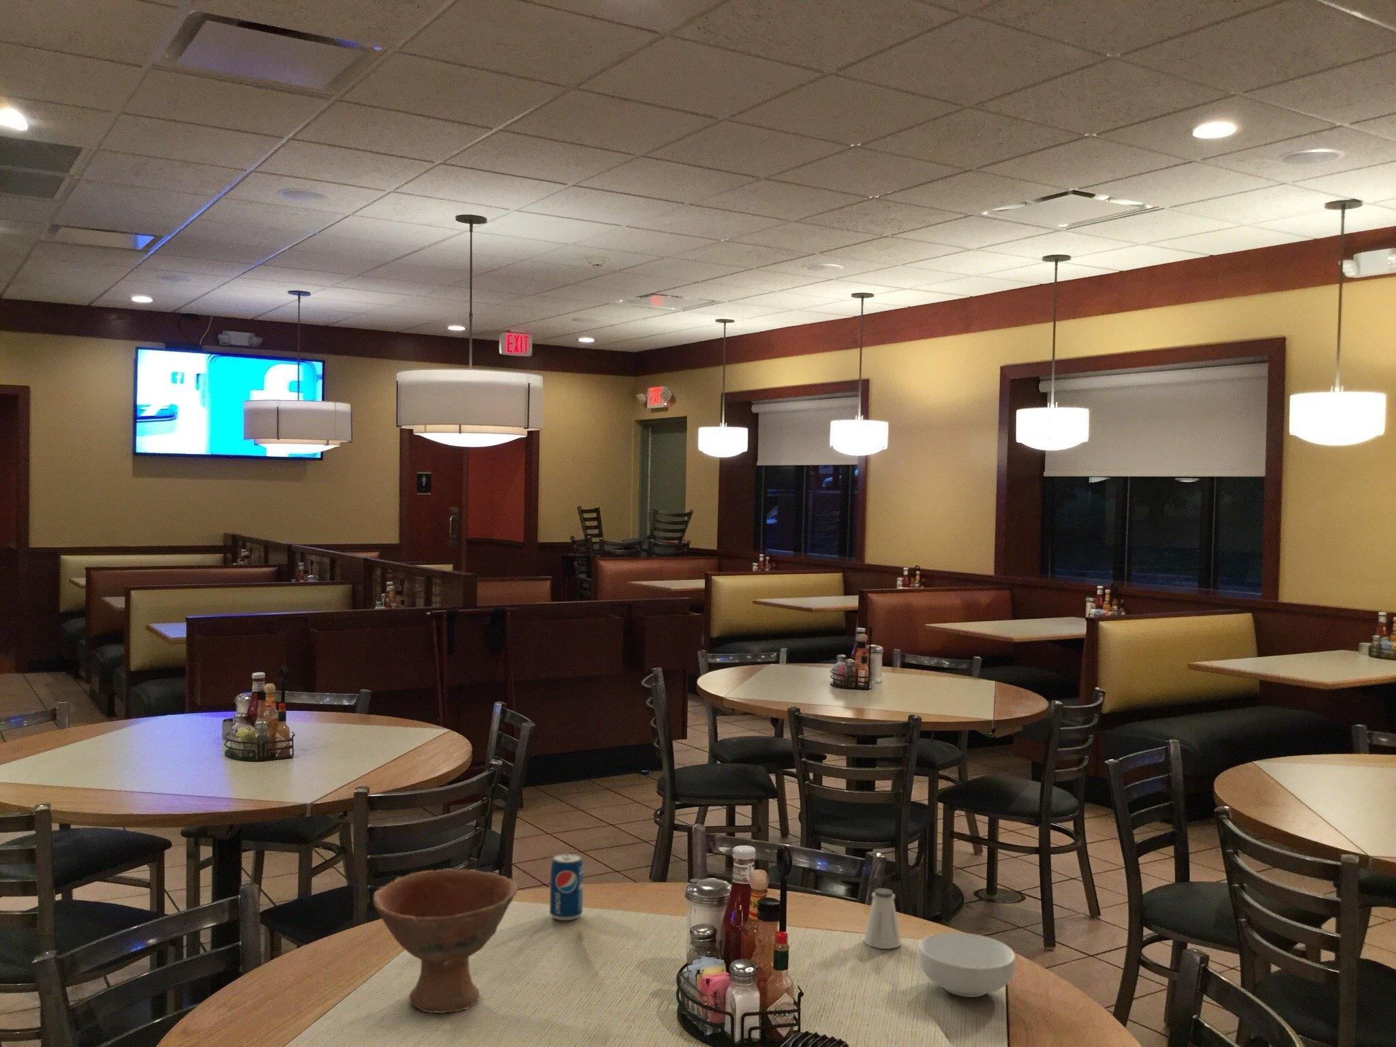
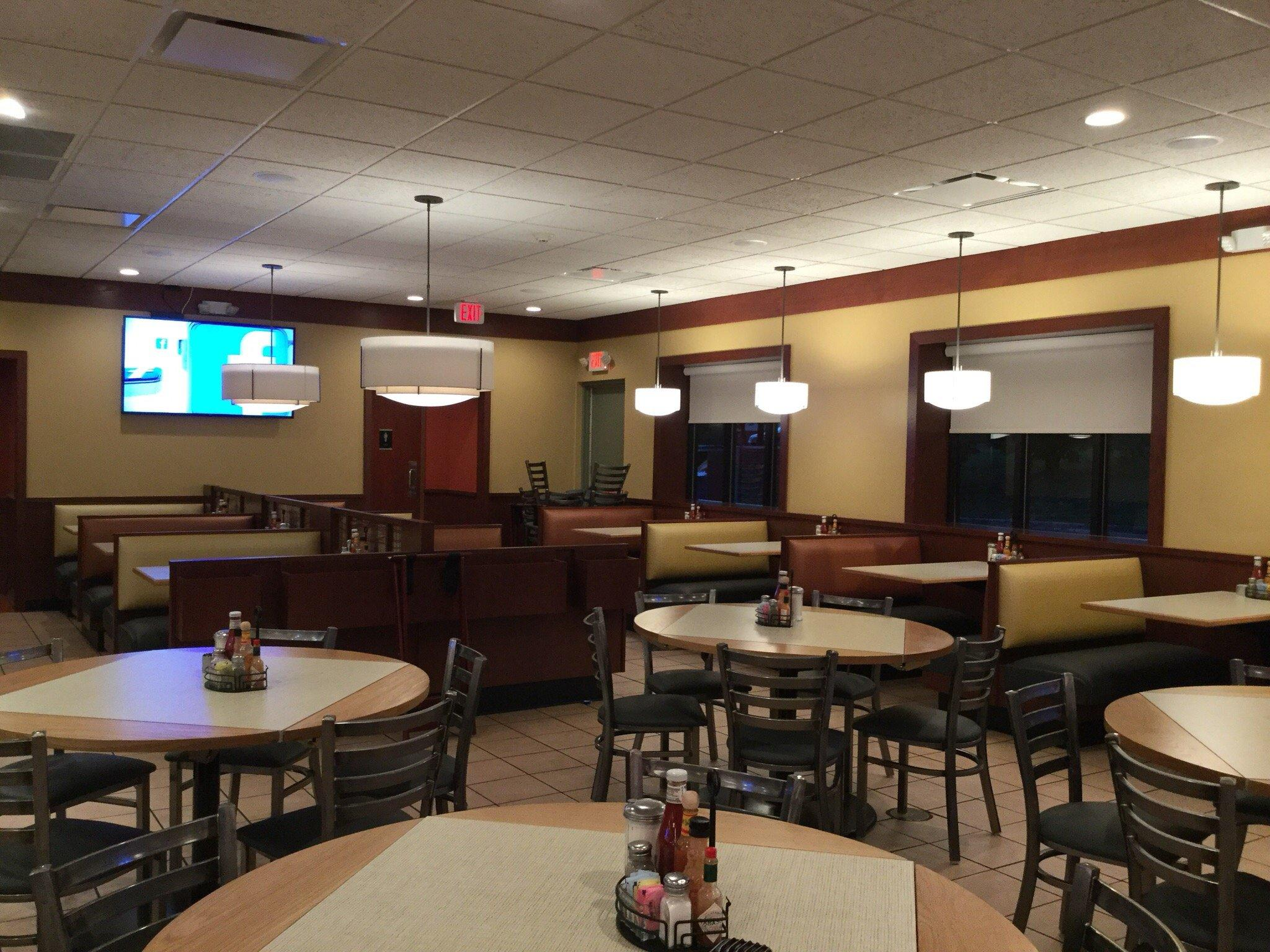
- saltshaker [863,888,901,949]
- bowl [373,868,518,1014]
- beverage can [550,852,584,921]
- cereal bowl [918,932,1017,998]
